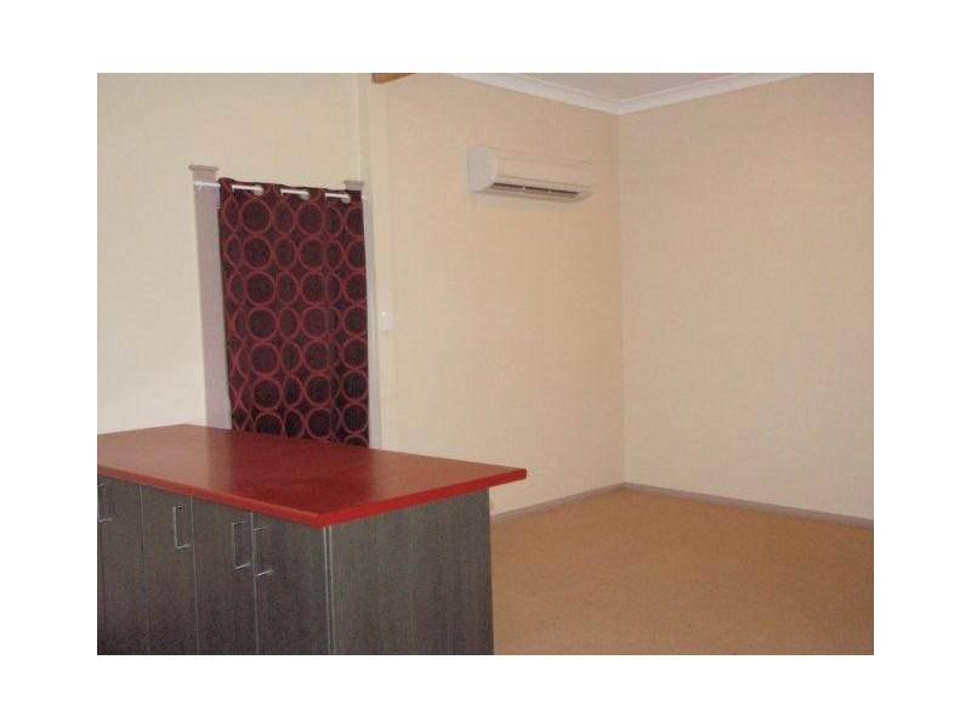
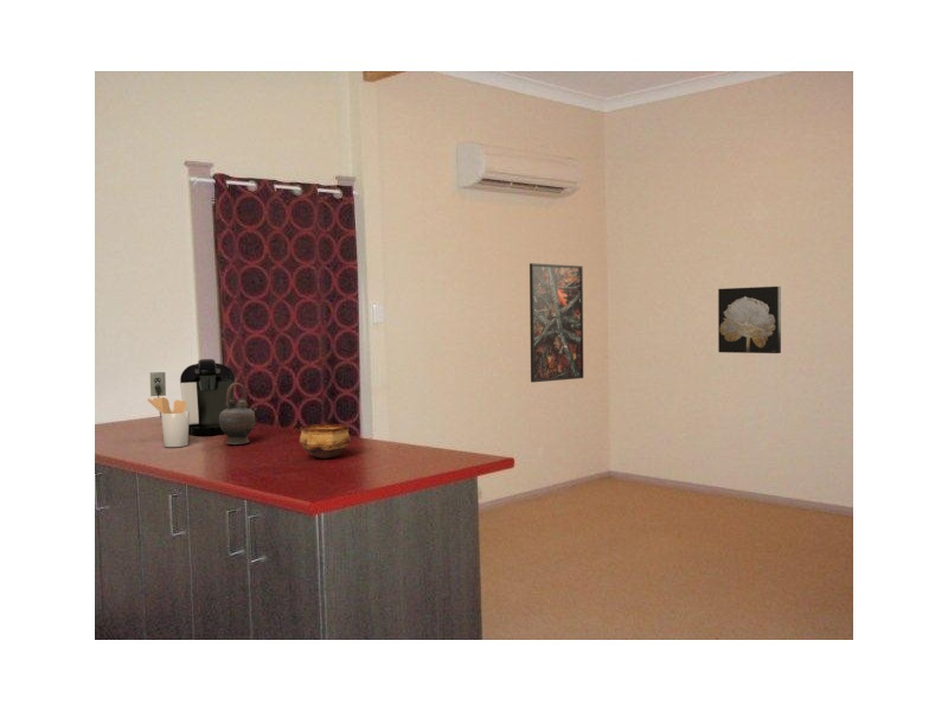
+ wall art [717,286,782,354]
+ teapot [219,382,260,446]
+ utensil holder [146,396,190,448]
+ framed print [529,262,584,384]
+ coffee maker [149,358,236,436]
+ bowl [299,423,352,460]
